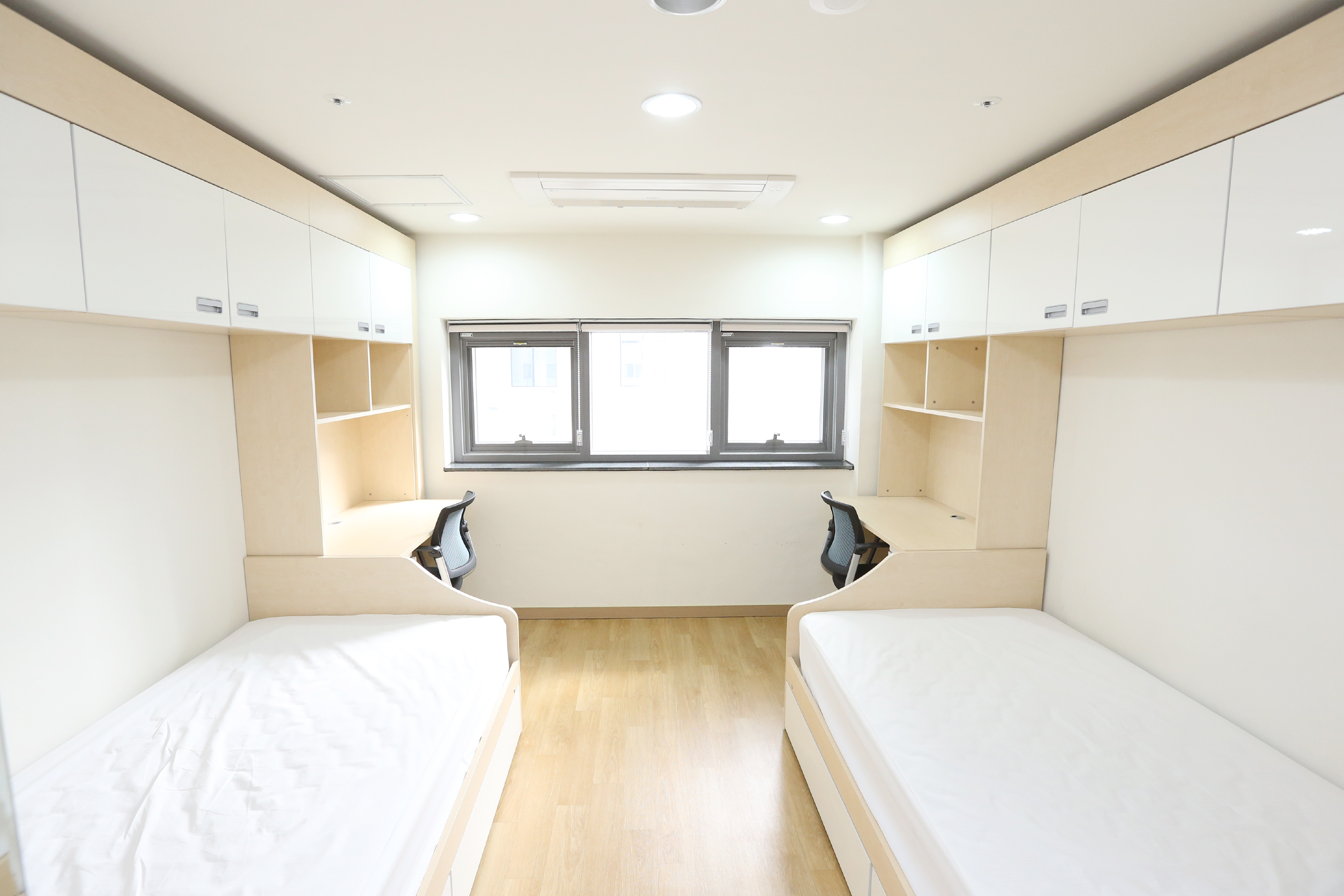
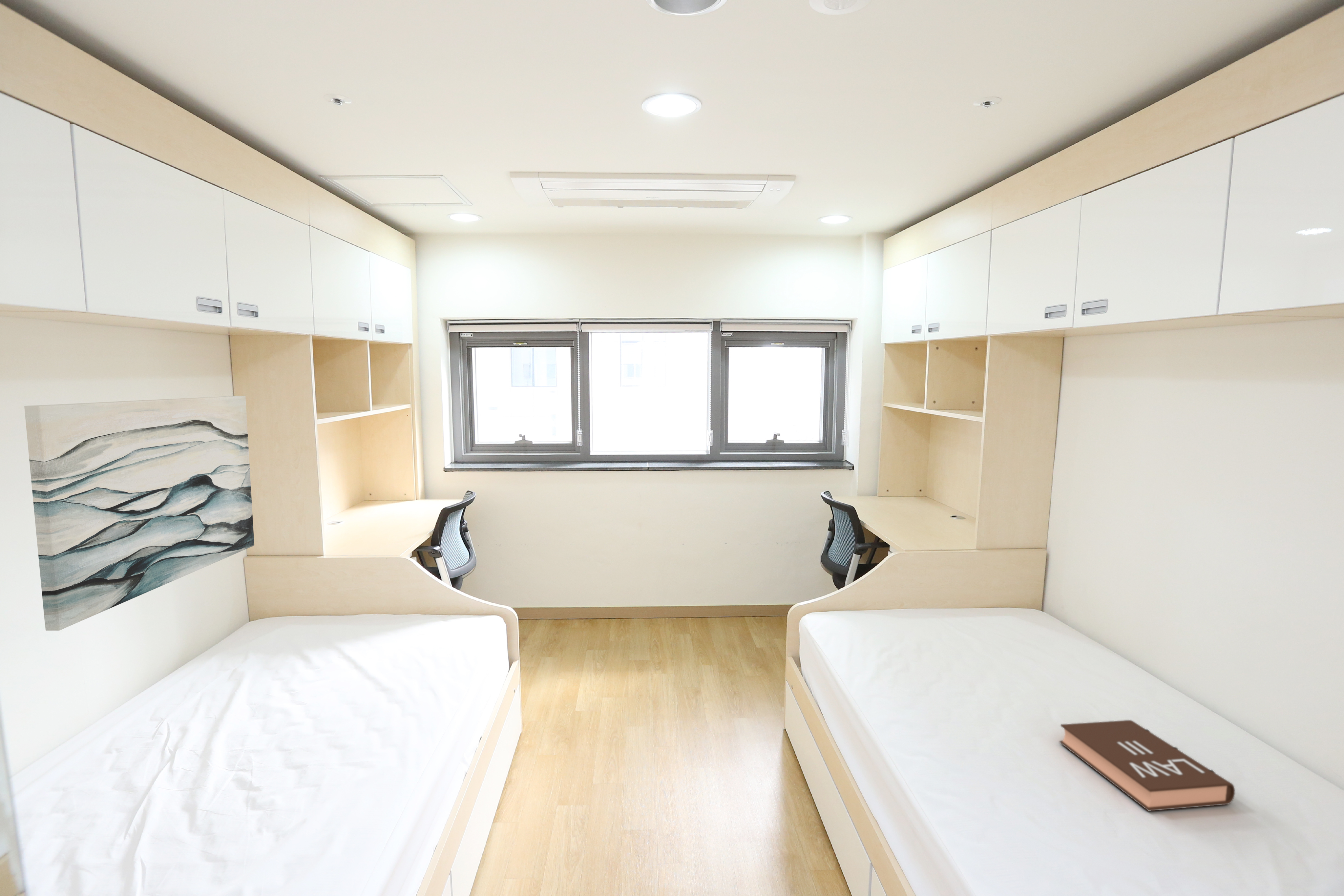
+ wall art [24,395,255,631]
+ book [1059,719,1235,811]
